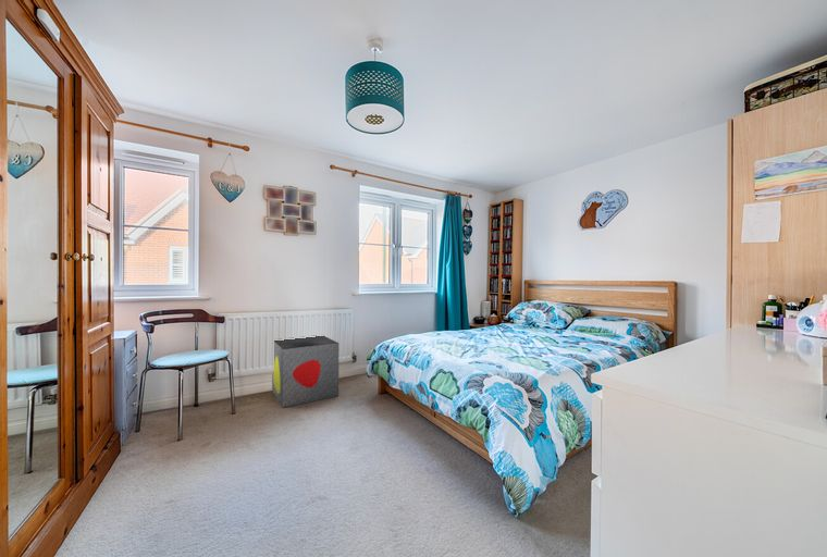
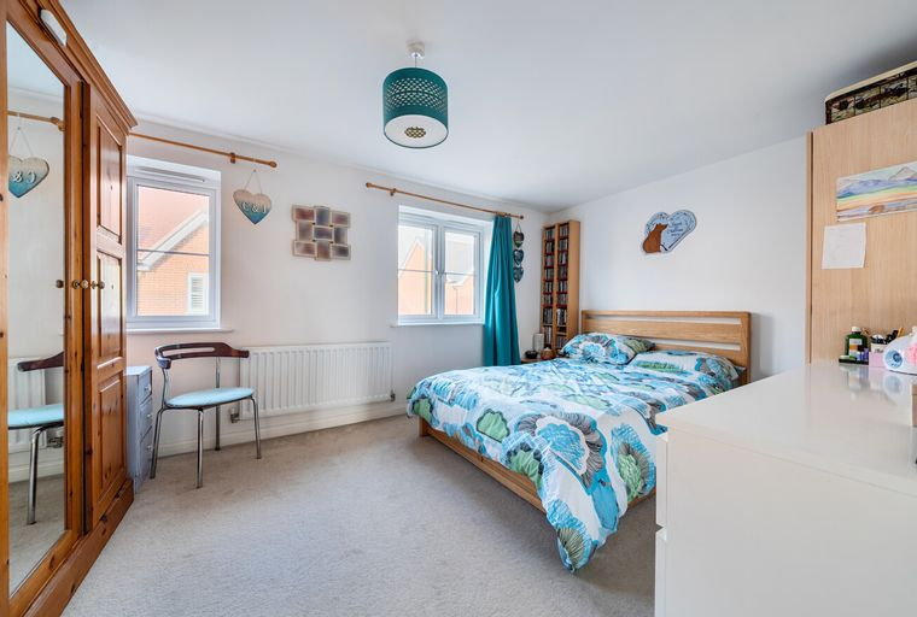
- storage bin [271,335,340,408]
